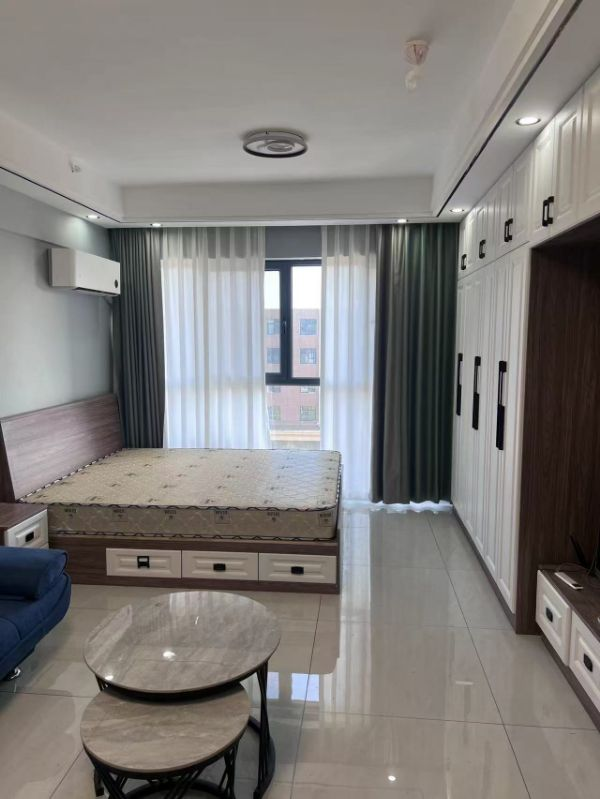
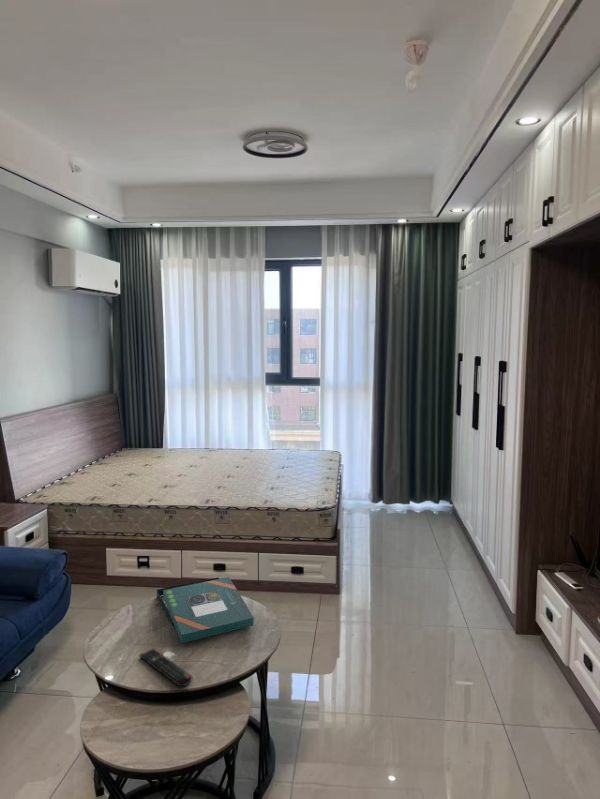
+ board game [156,576,255,644]
+ remote control [139,648,193,687]
